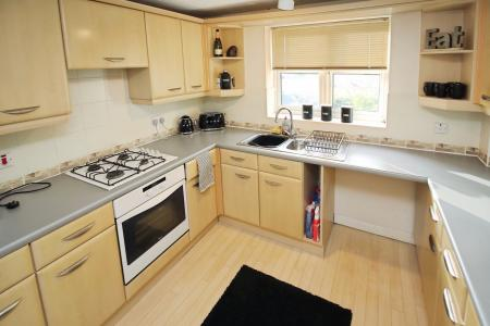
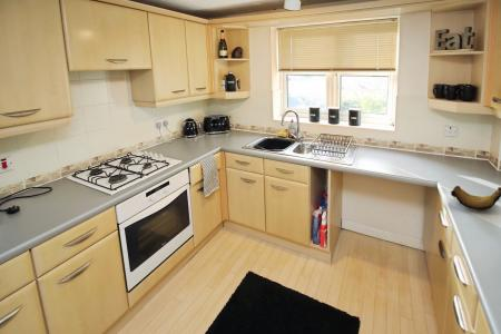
+ banana bunch [449,185,501,212]
